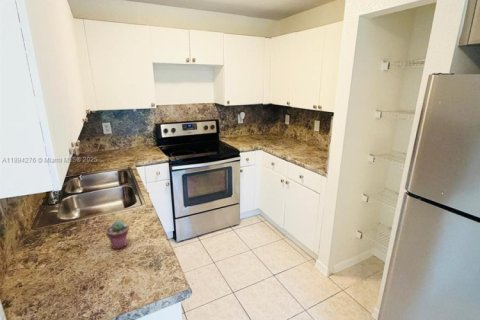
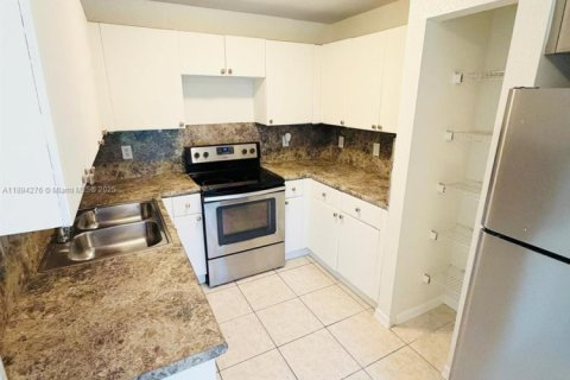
- potted succulent [105,220,130,250]
